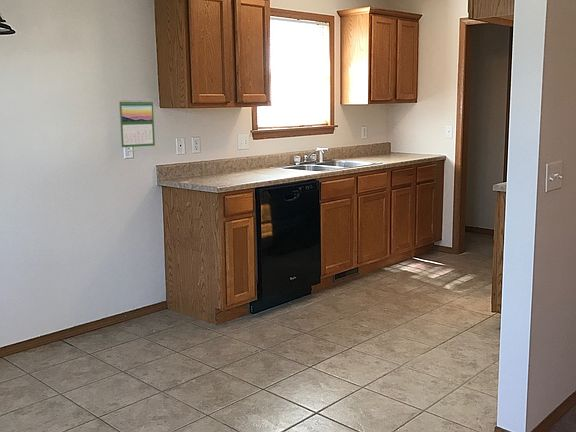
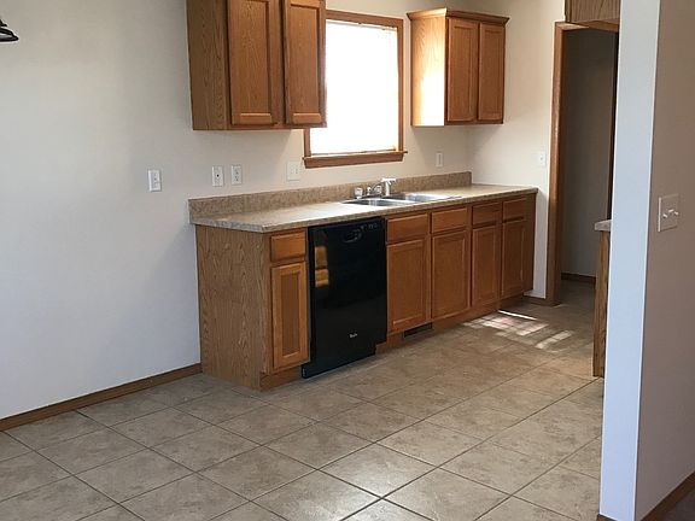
- calendar [118,99,156,148]
